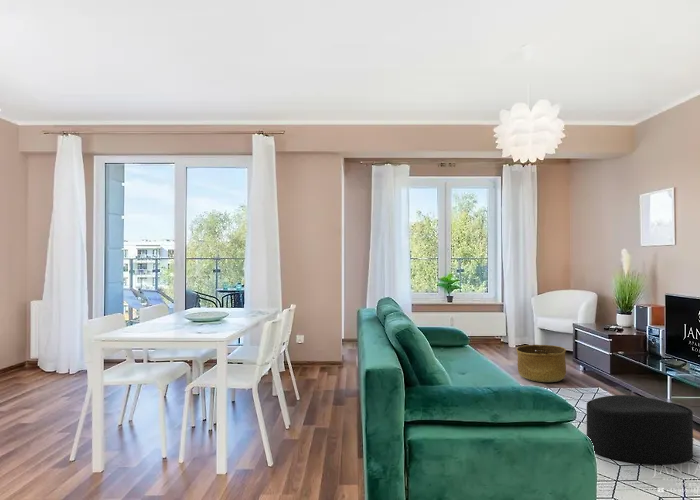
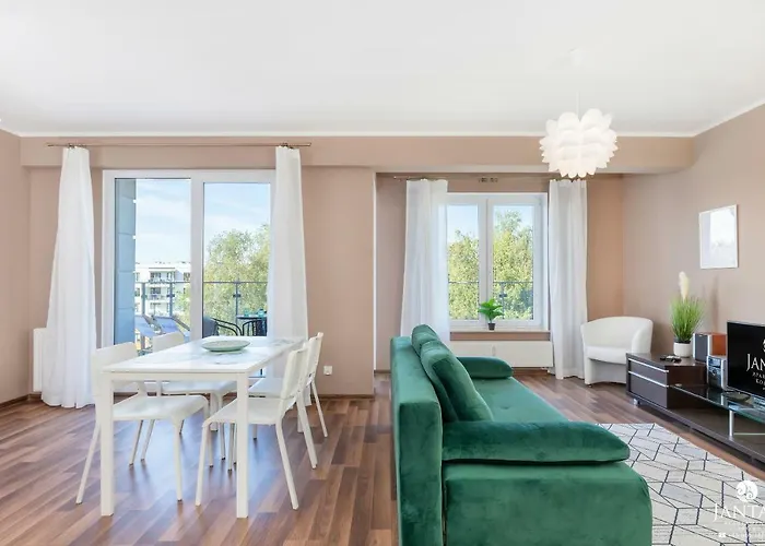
- ottoman [586,394,694,465]
- basket [515,344,567,383]
